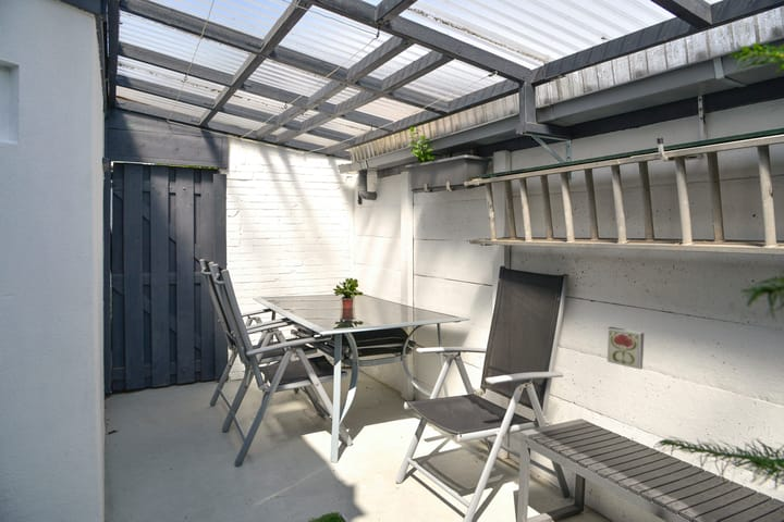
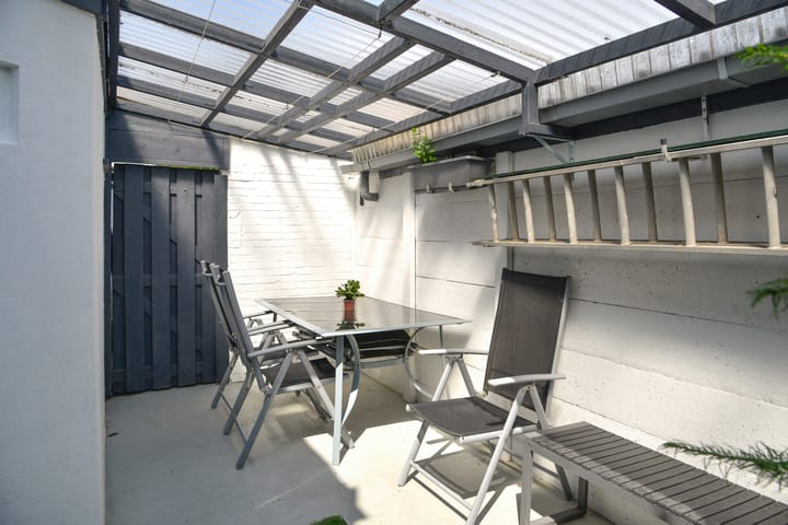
- decorative tile [607,326,646,371]
